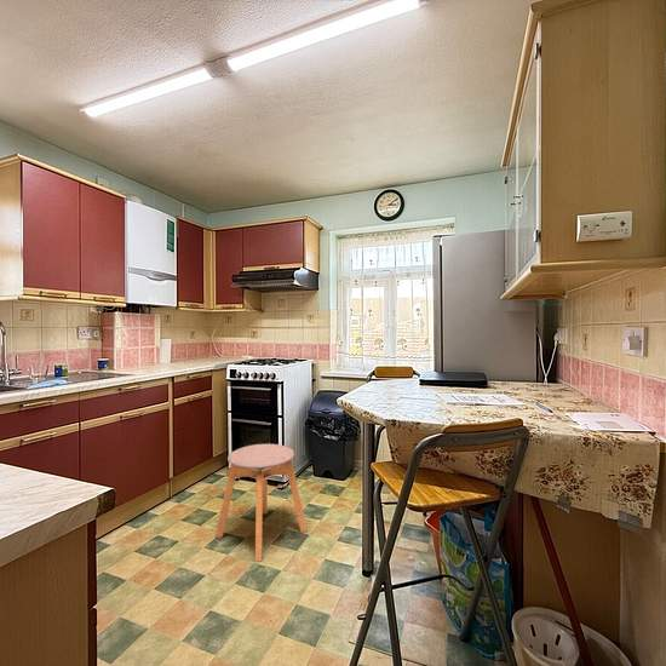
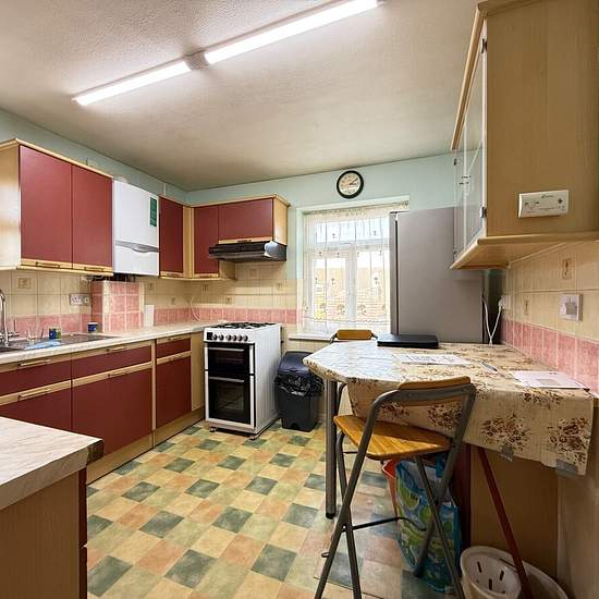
- stool [214,443,309,563]
